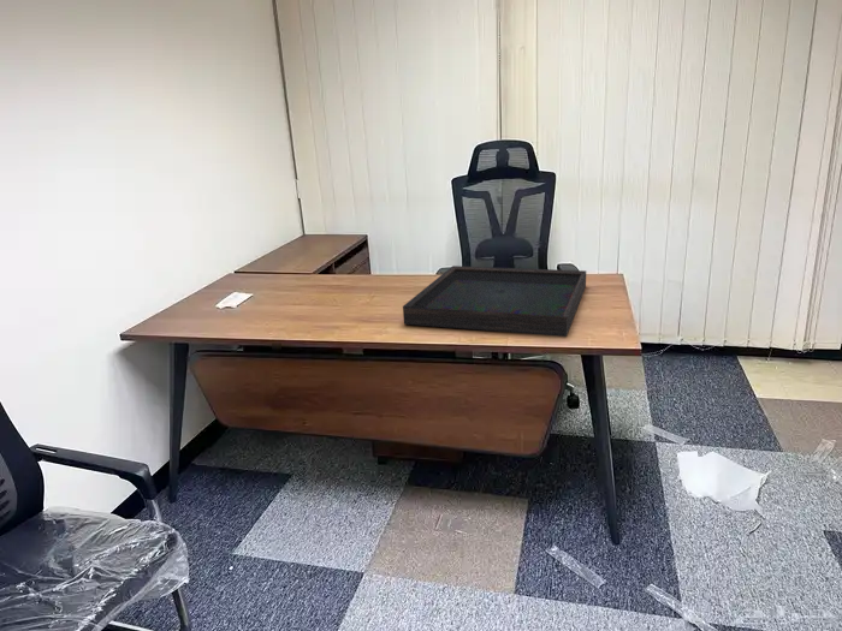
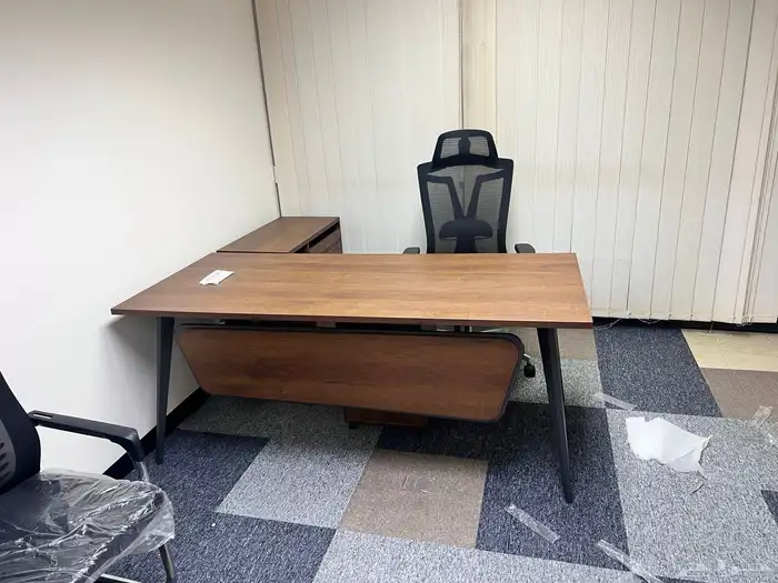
- monitor [402,264,587,338]
